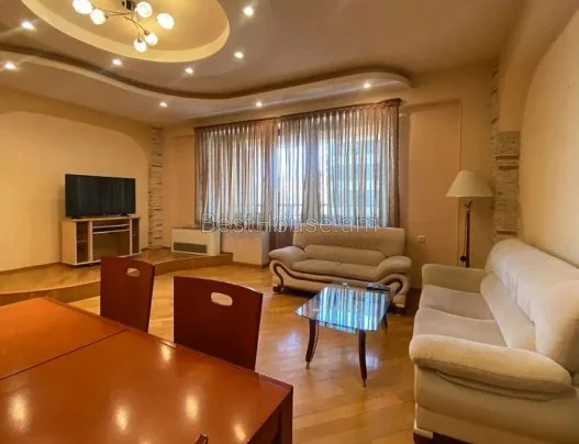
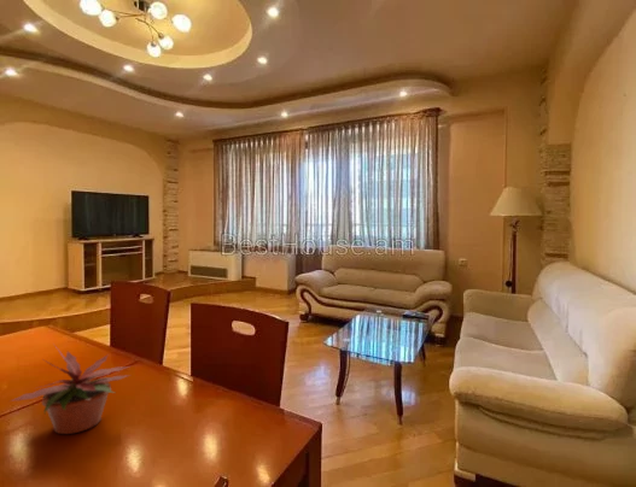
+ potted plant [8,344,132,435]
